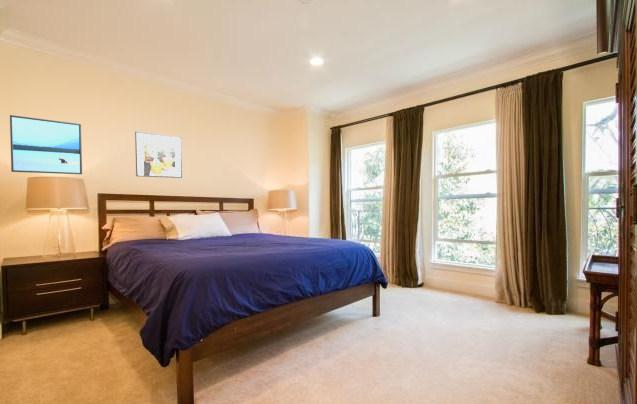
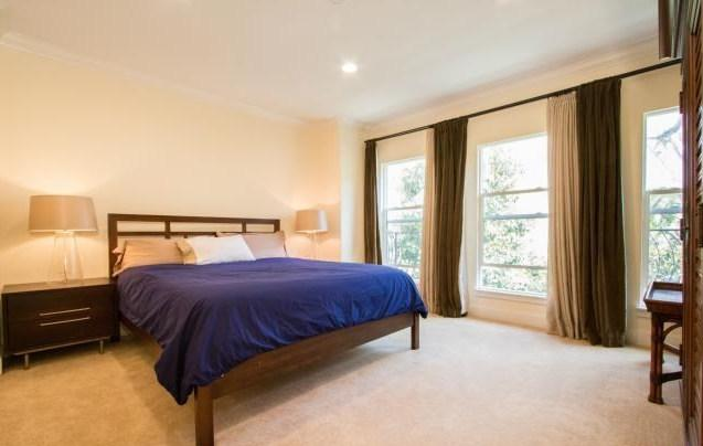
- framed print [9,114,83,175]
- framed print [134,131,183,179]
